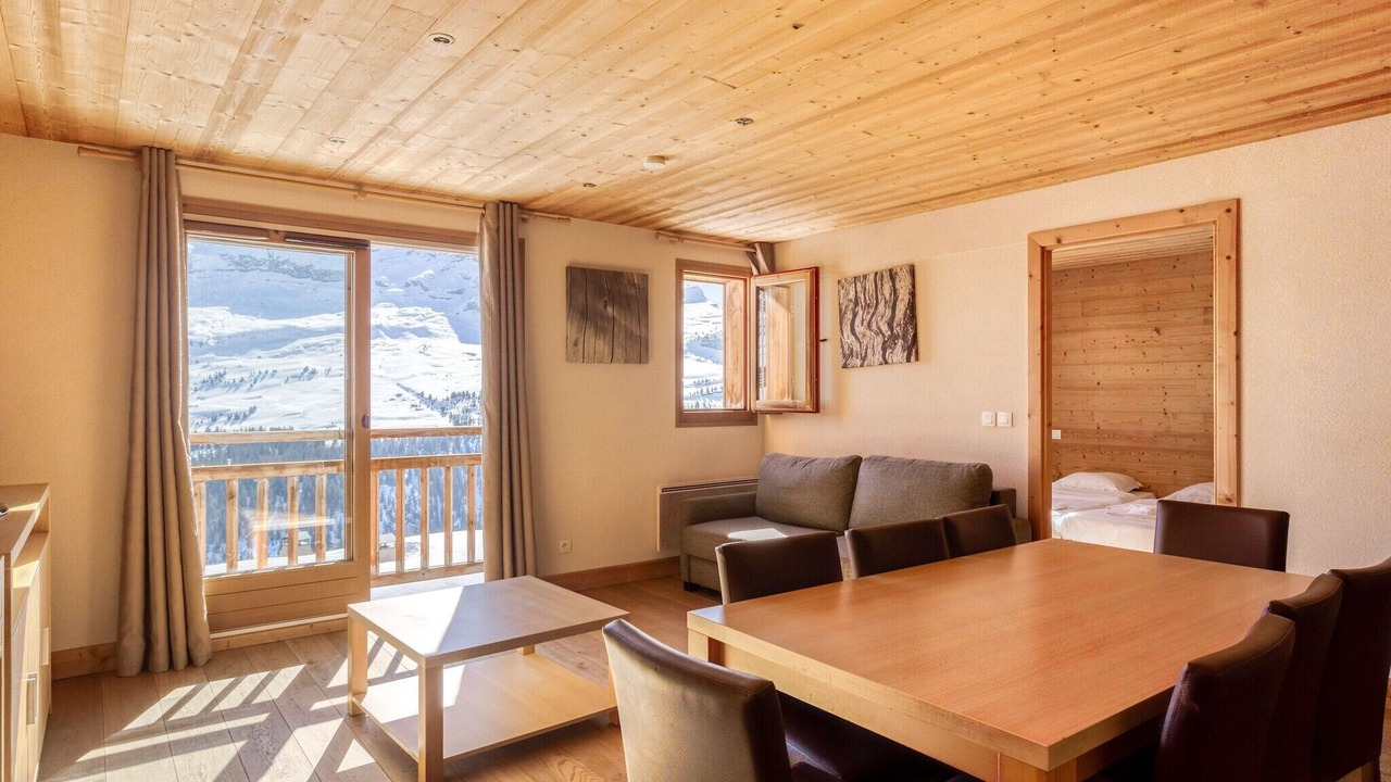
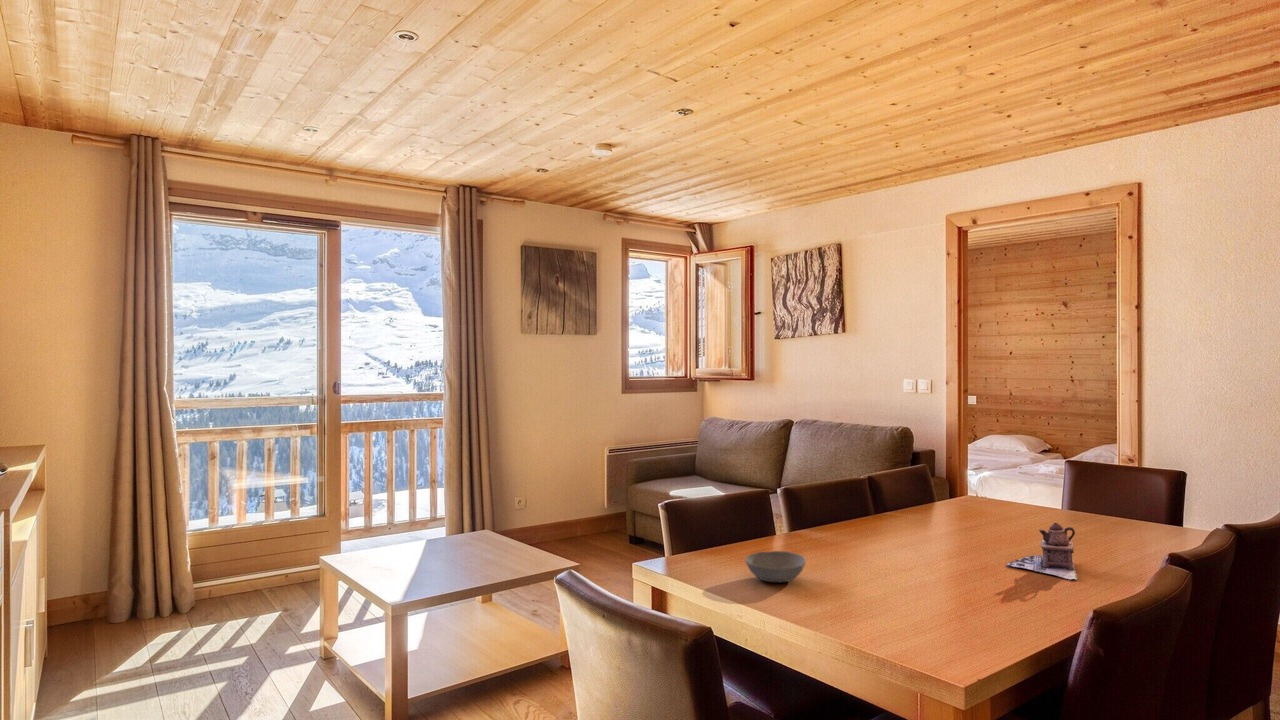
+ teapot [1005,522,1079,582]
+ bowl [744,550,807,583]
